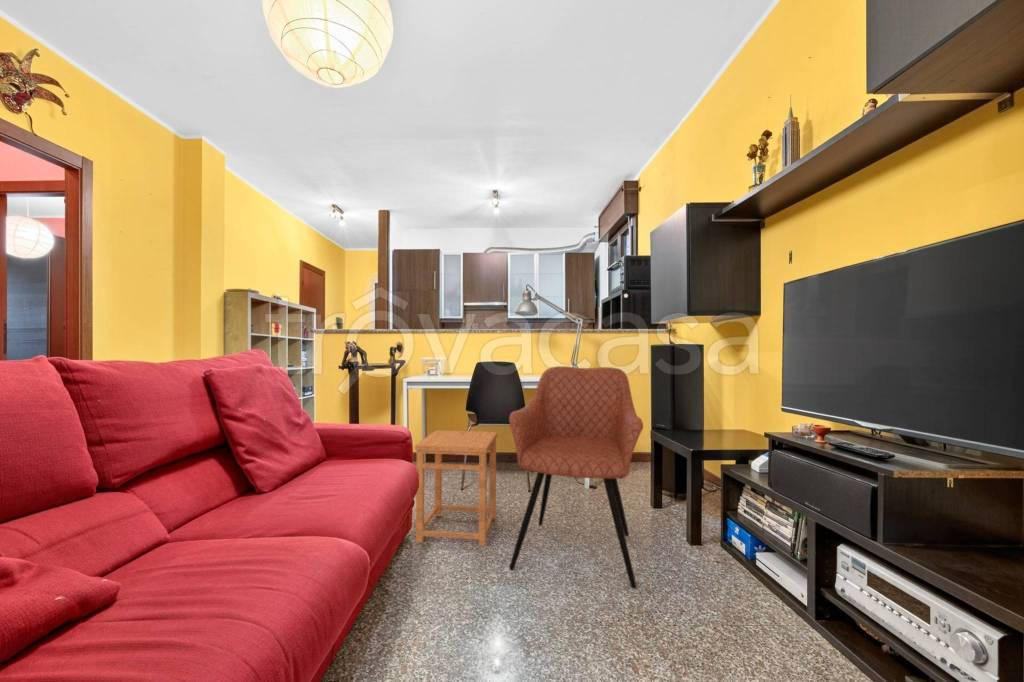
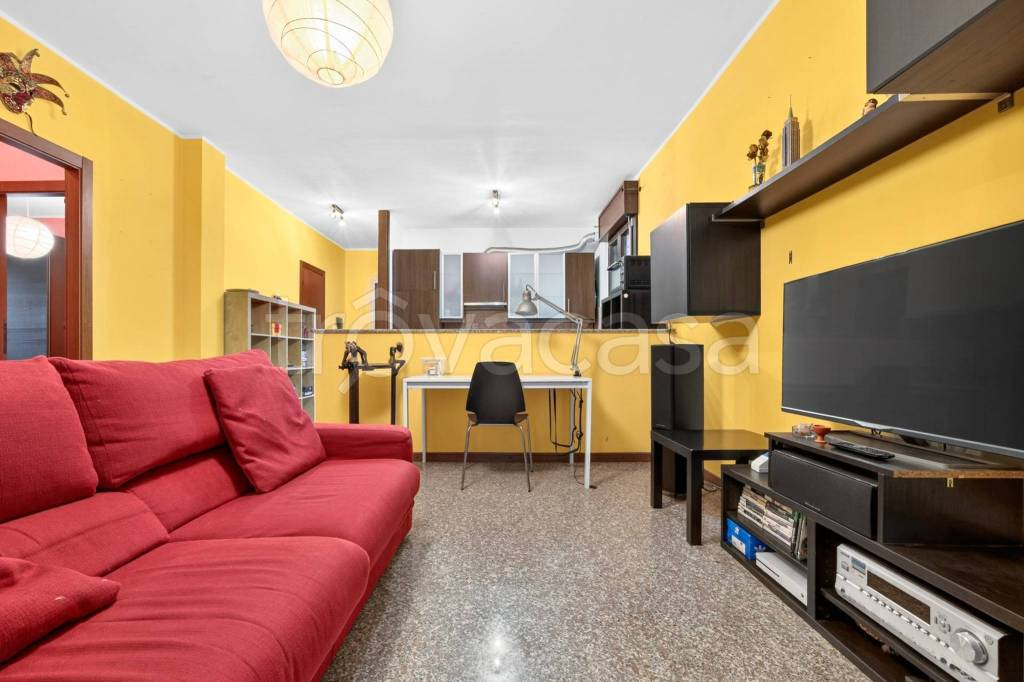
- side table [414,429,498,547]
- armchair [508,365,644,590]
